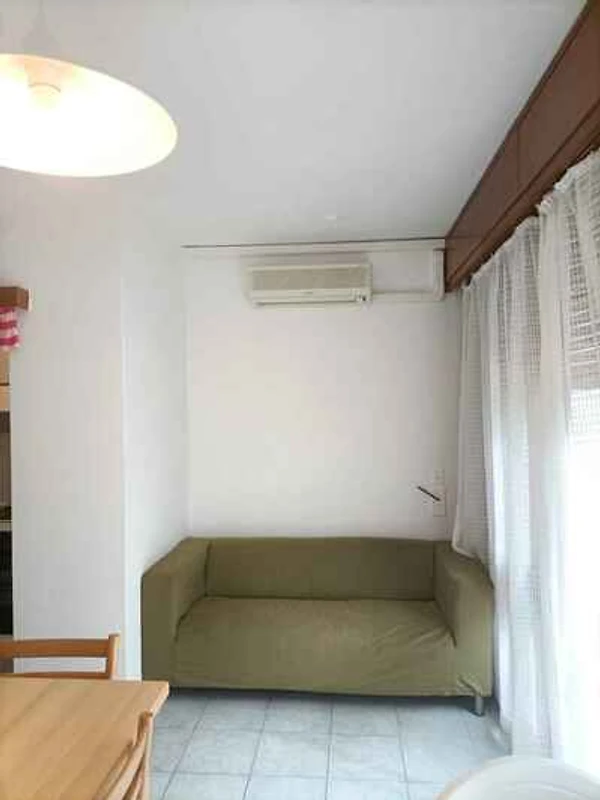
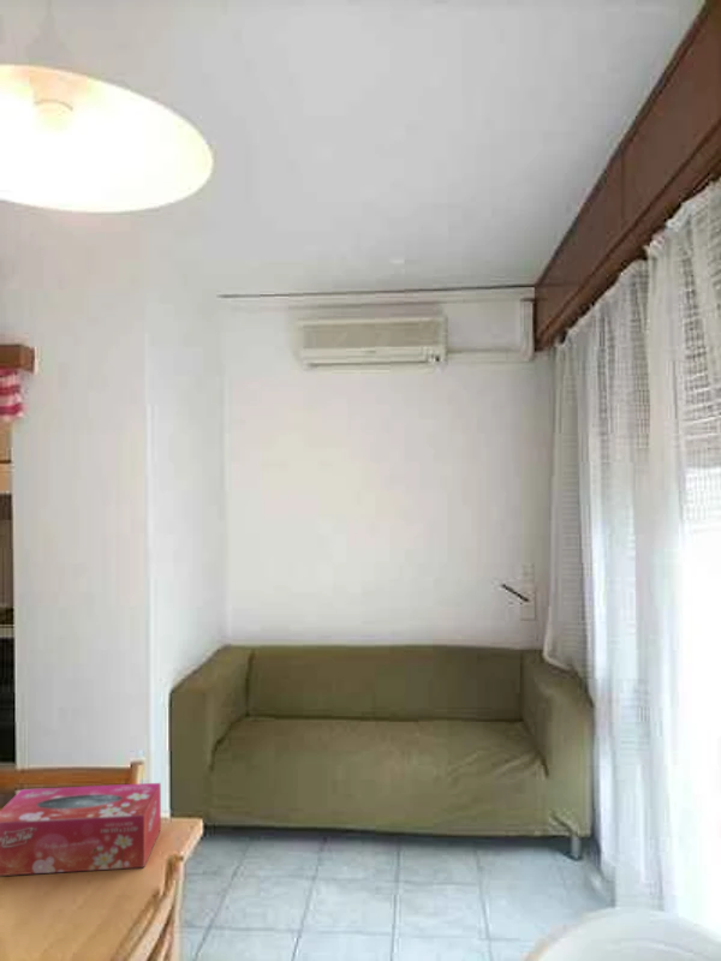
+ tissue box [0,782,162,877]
